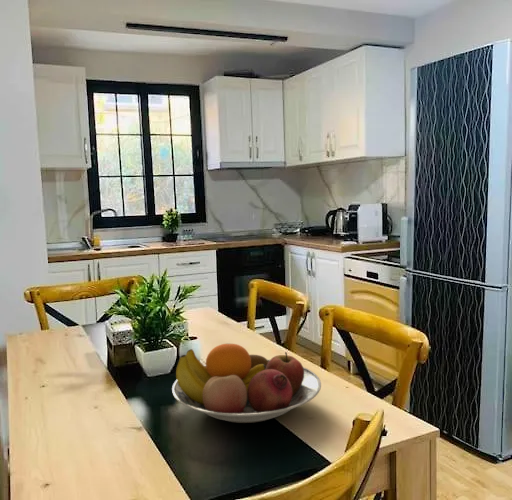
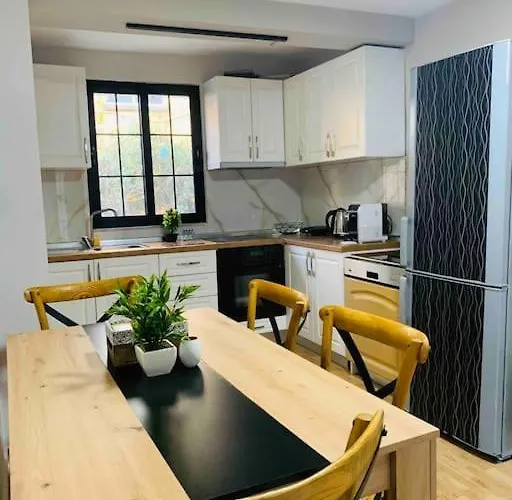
- fruit bowl [171,343,322,424]
